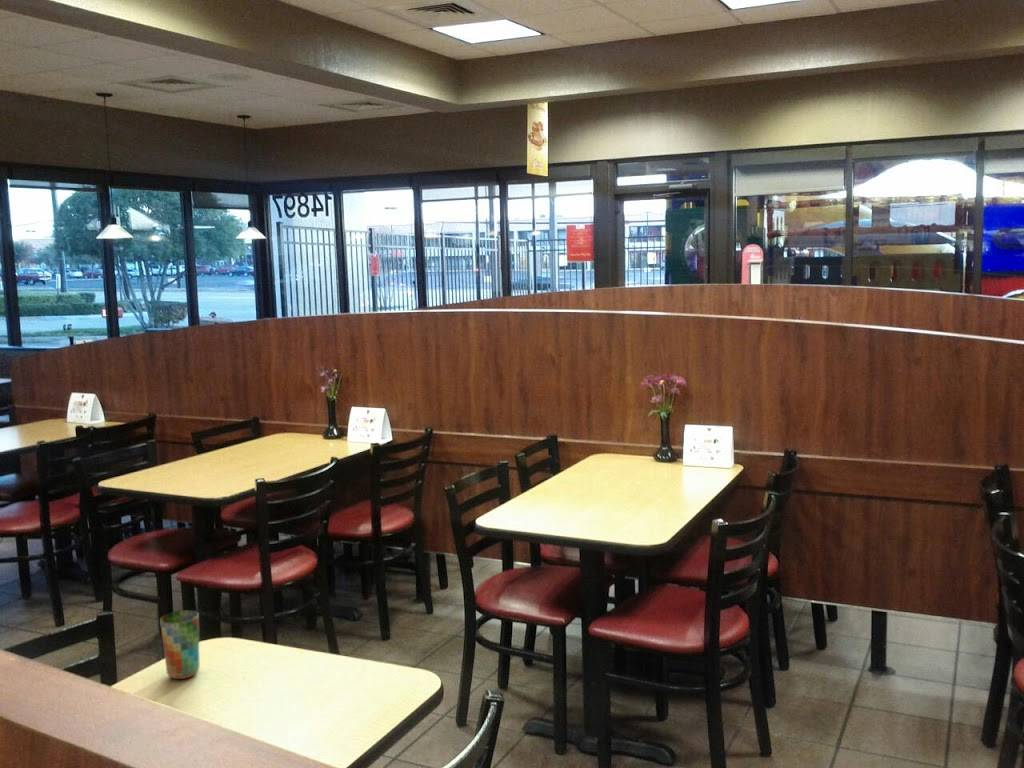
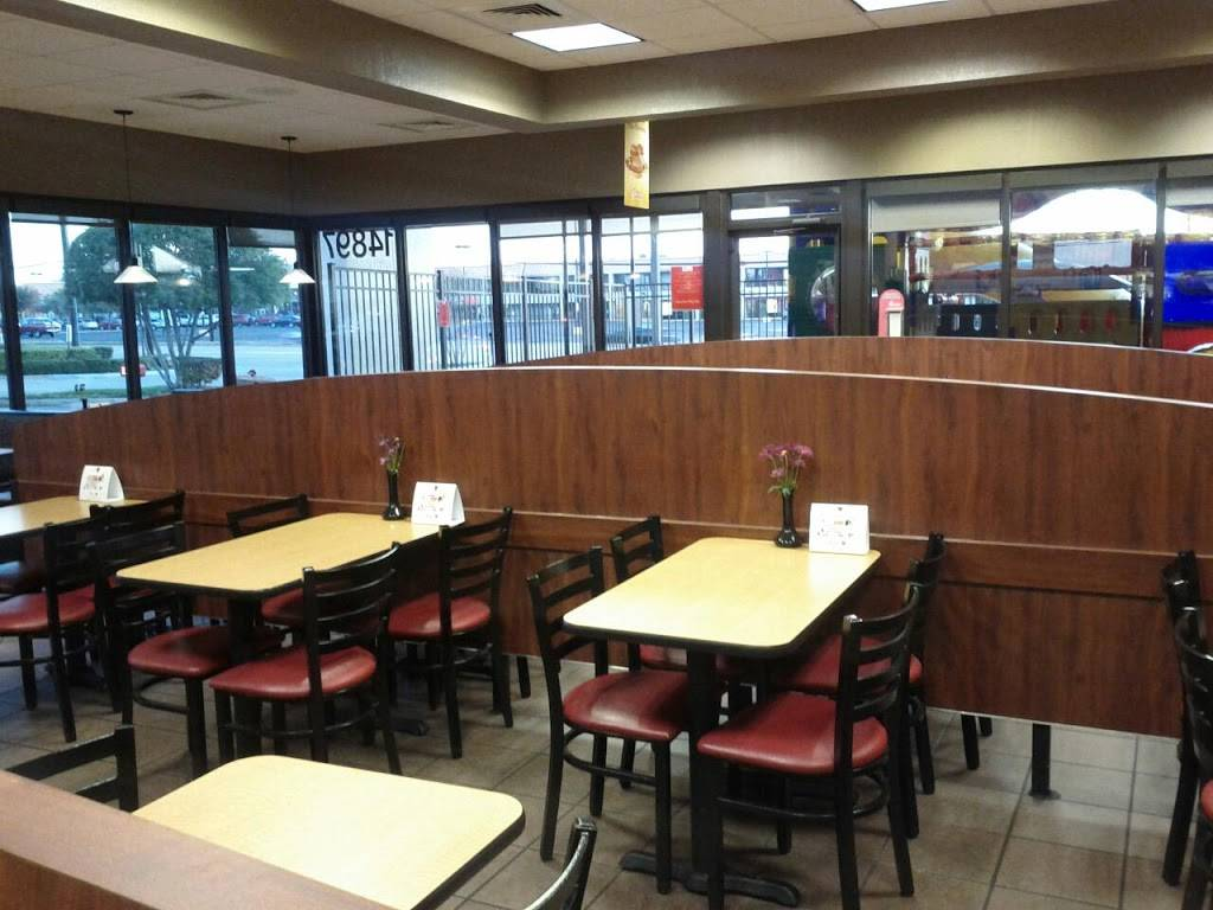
- cup [159,609,200,680]
